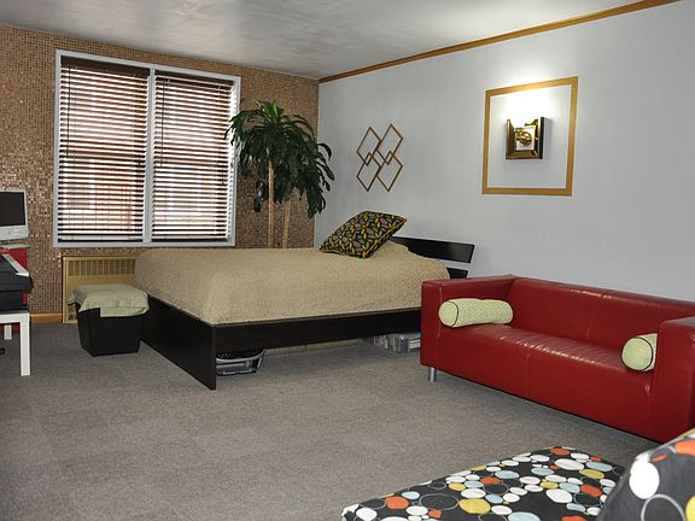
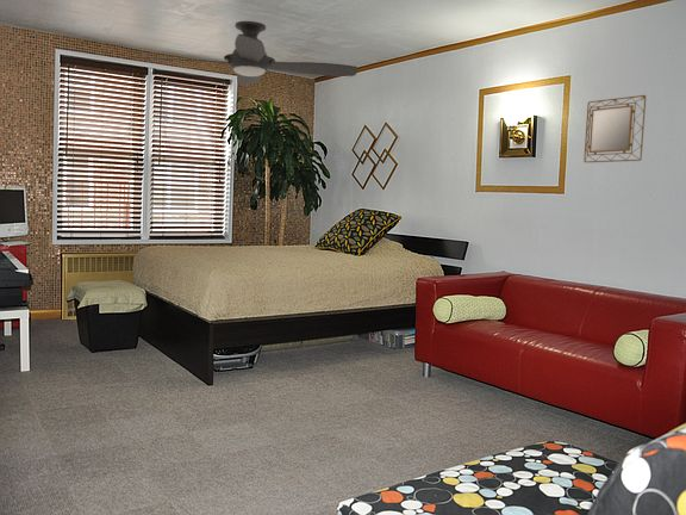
+ electric fan [135,20,360,86]
+ home mirror [582,94,647,163]
